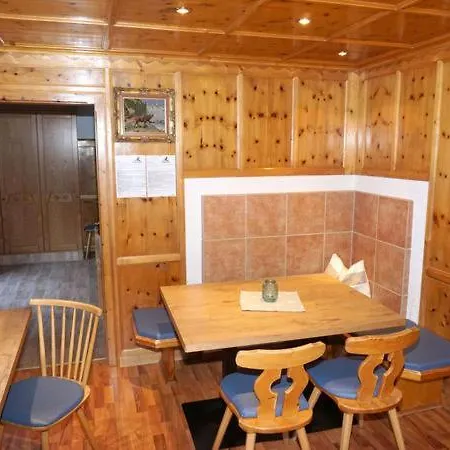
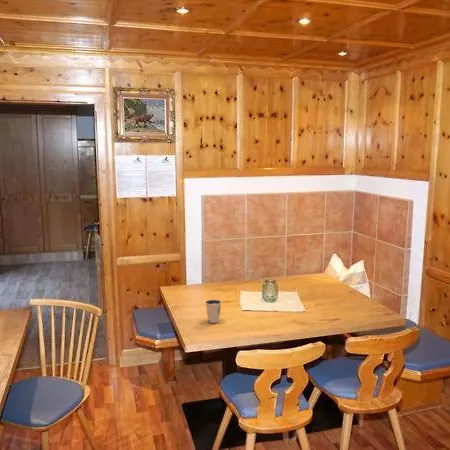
+ dixie cup [204,299,222,324]
